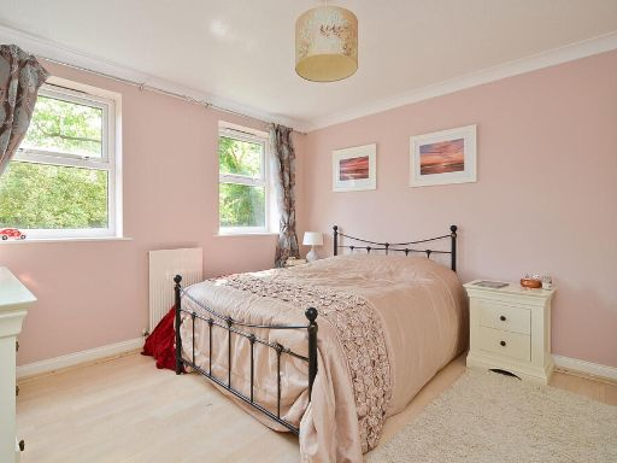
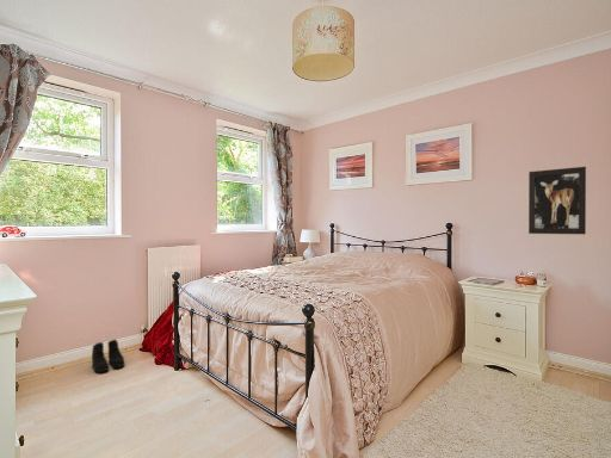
+ wall art [527,166,587,235]
+ boots [91,339,125,373]
